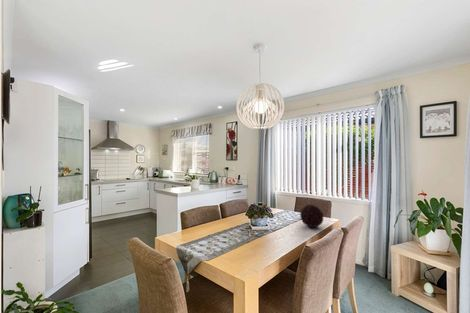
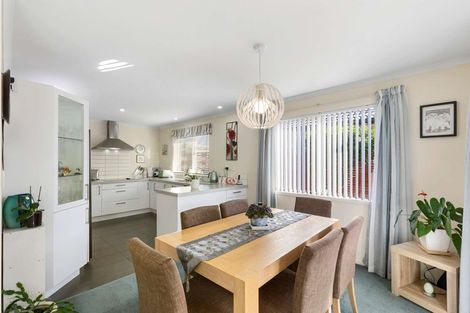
- decorative orb [299,204,324,228]
